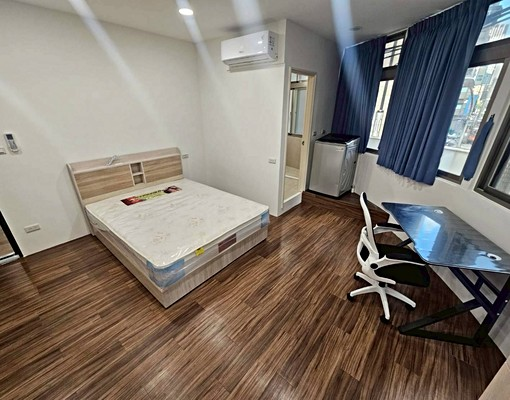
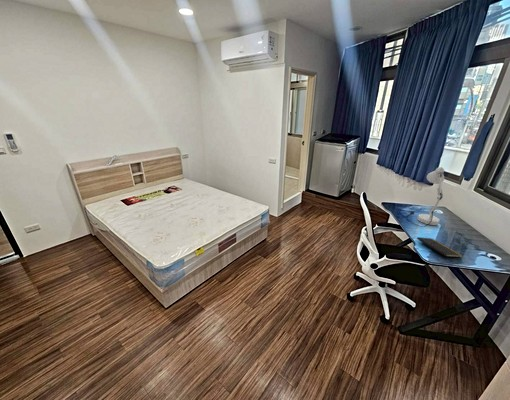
+ notepad [416,236,464,262]
+ desk lamp [405,166,445,228]
